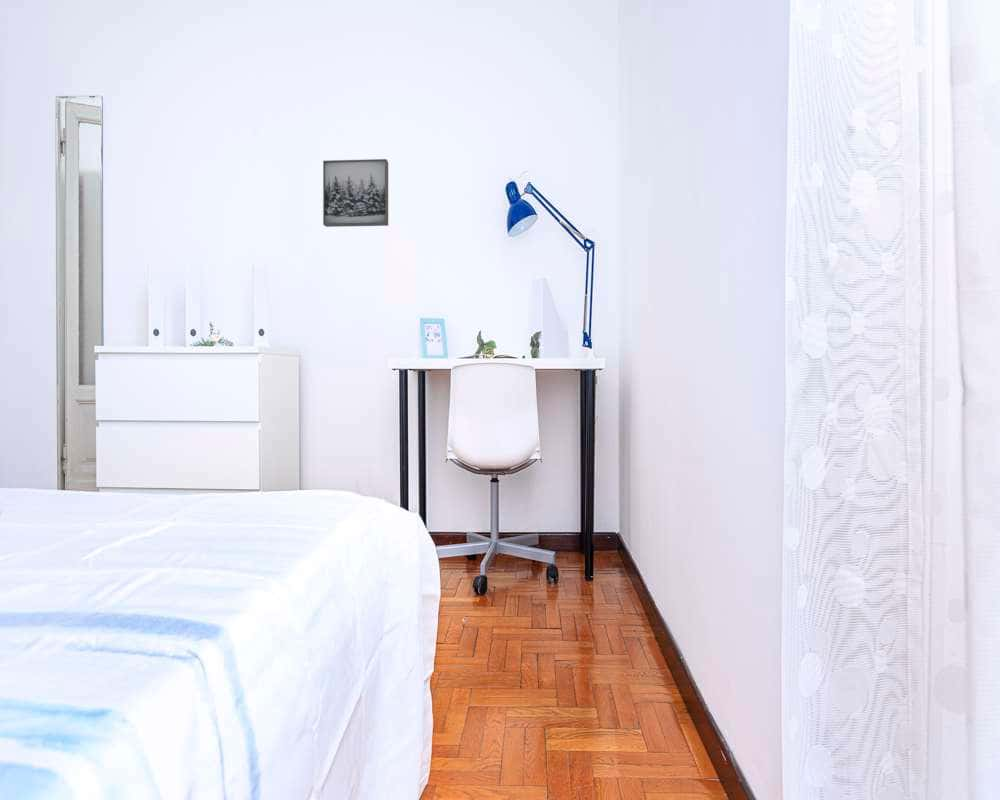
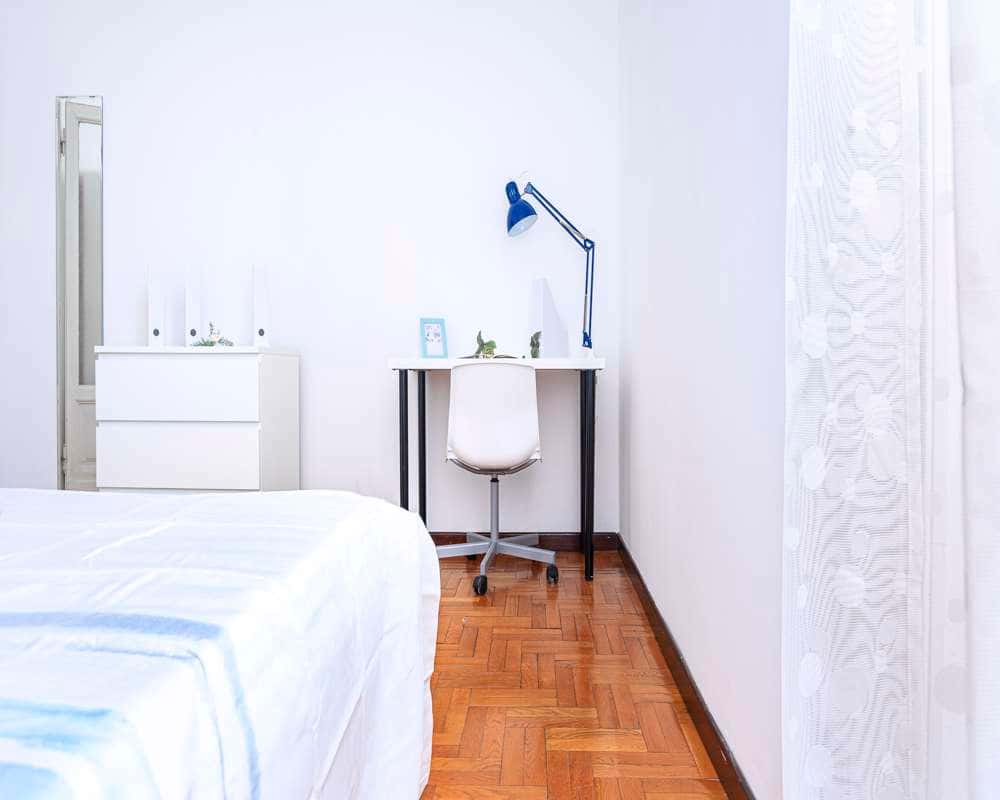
- wall art [322,158,389,228]
